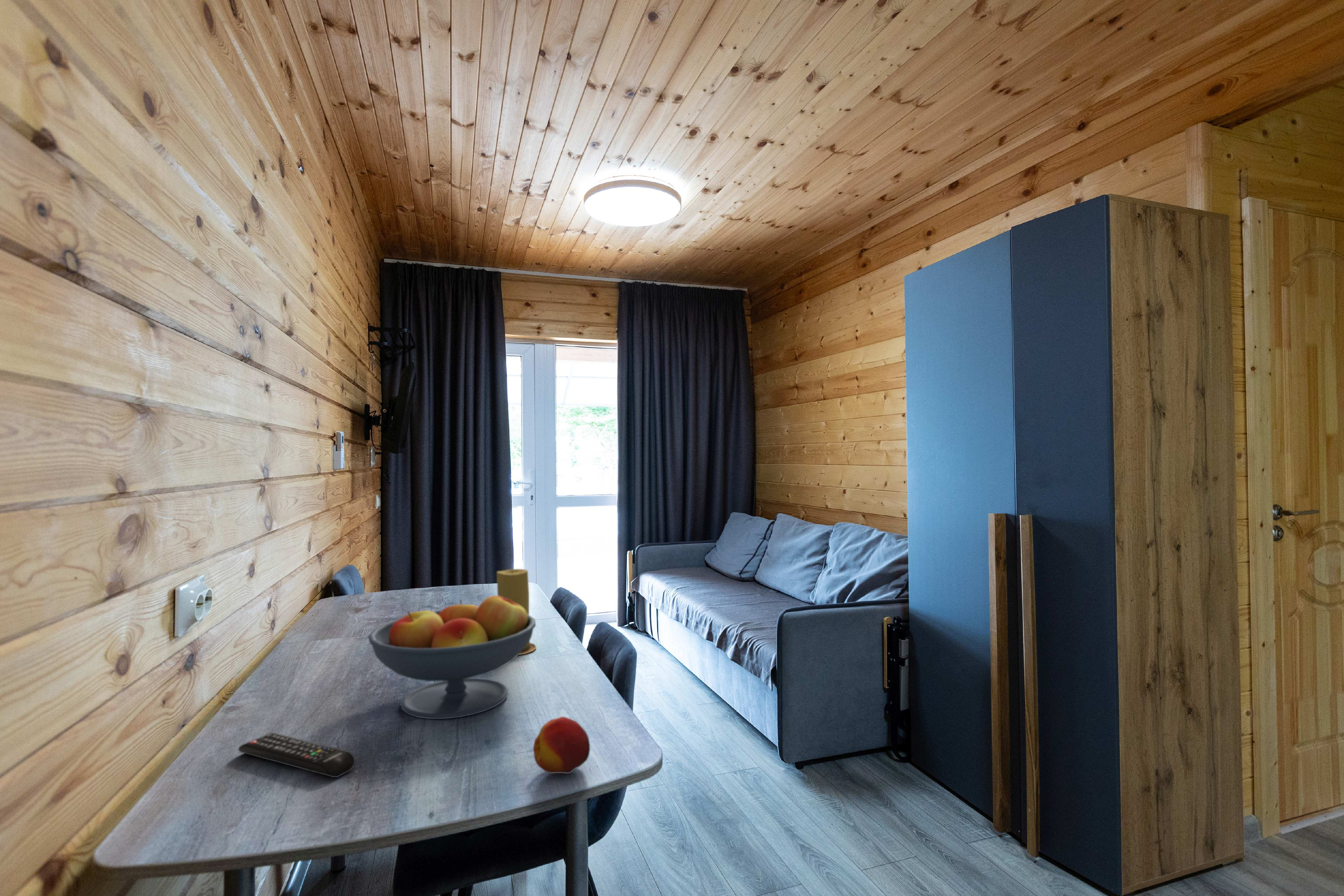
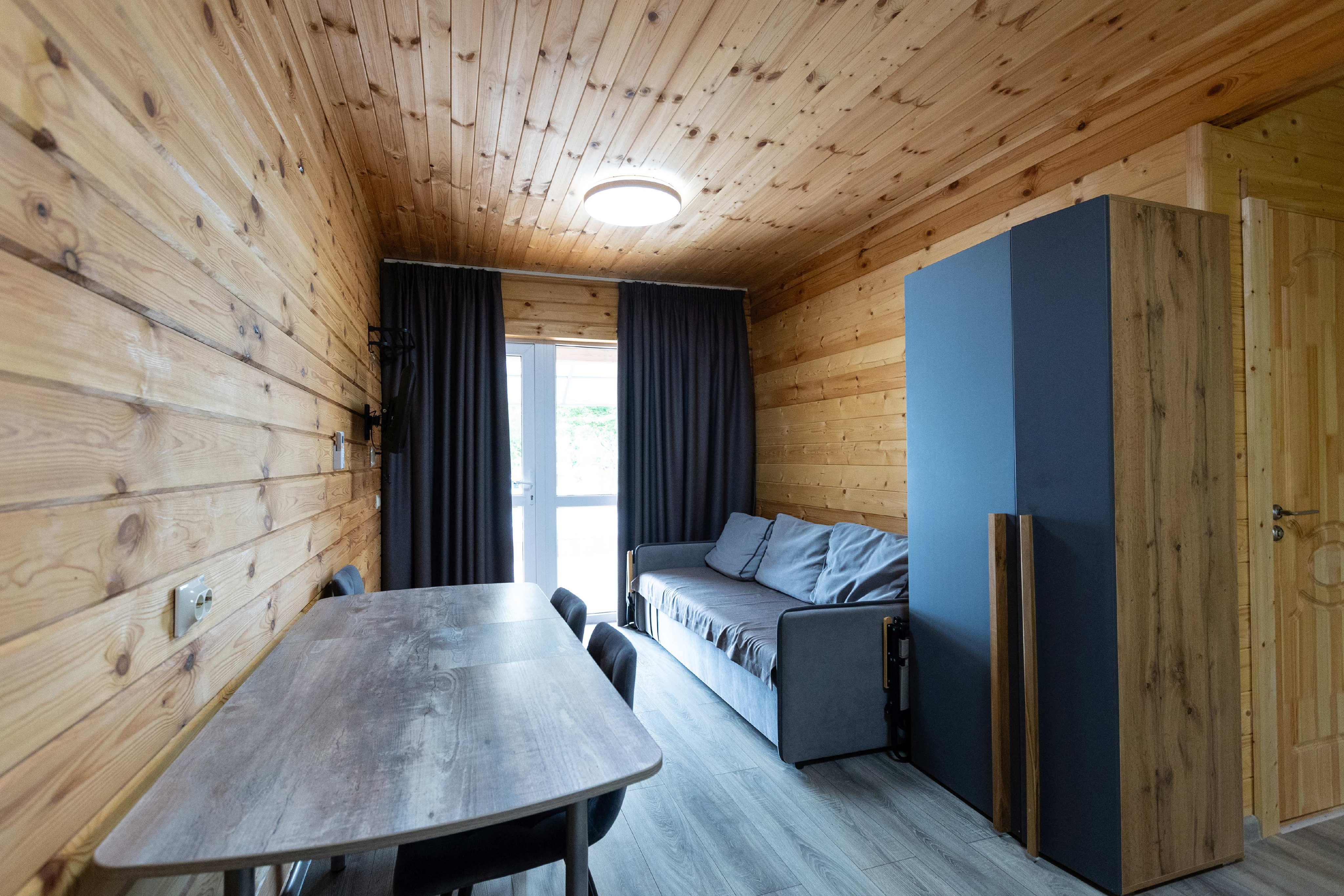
- candle [496,569,537,656]
- remote control [238,732,355,778]
- fruit bowl [368,594,536,719]
- fruit [533,716,591,774]
